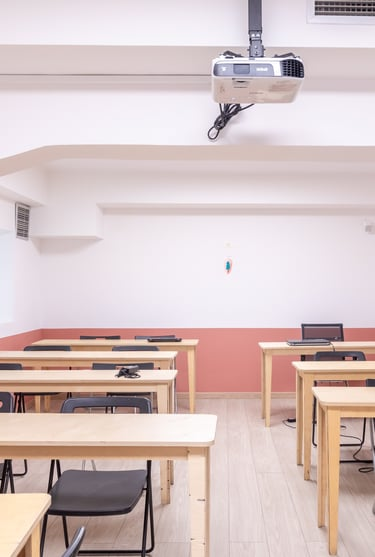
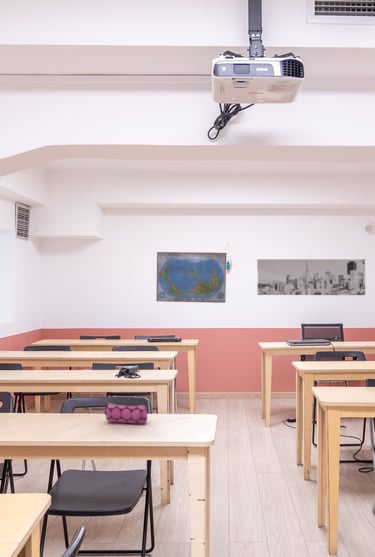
+ world map [155,251,227,304]
+ wall art [256,258,366,296]
+ pencil case [103,401,148,425]
